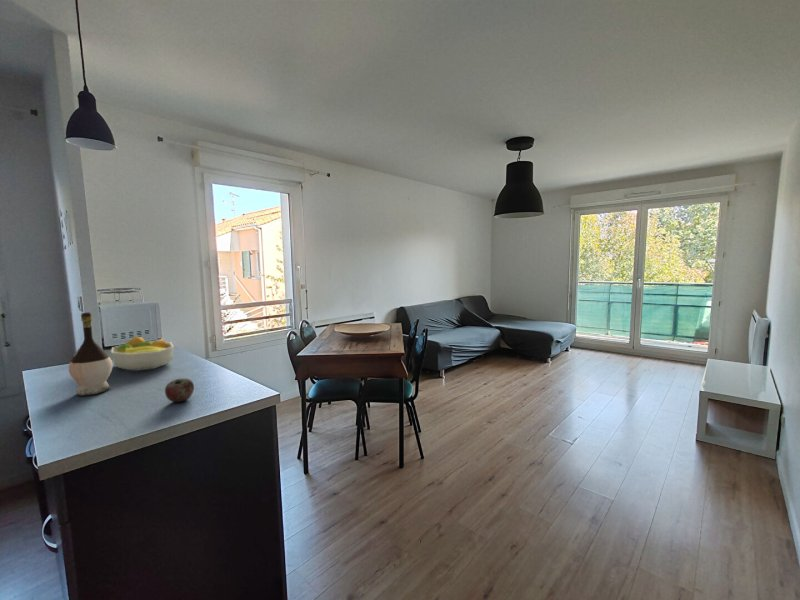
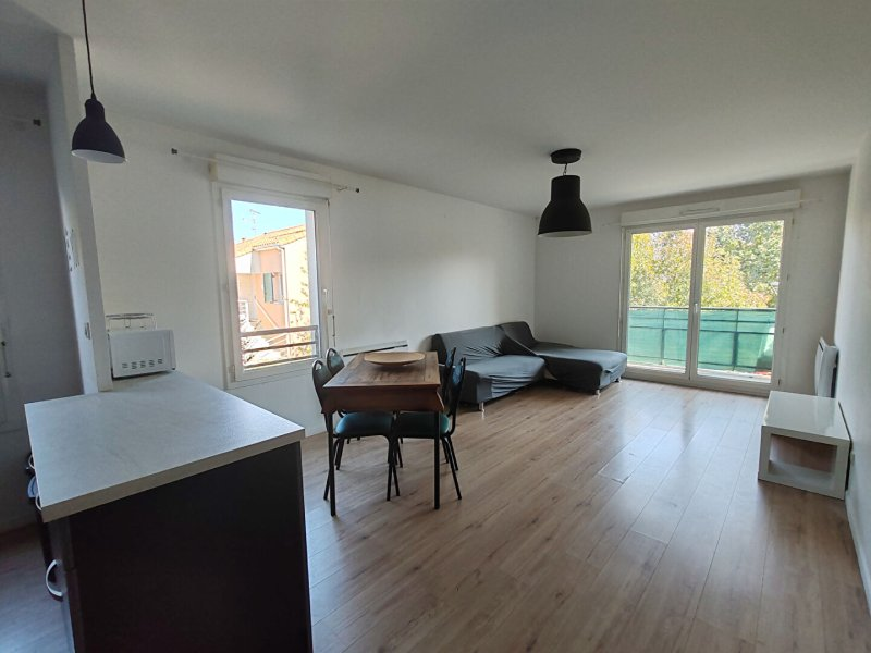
- apple [164,377,195,403]
- fruit bowl [110,335,175,372]
- wine bottle [68,312,114,396]
